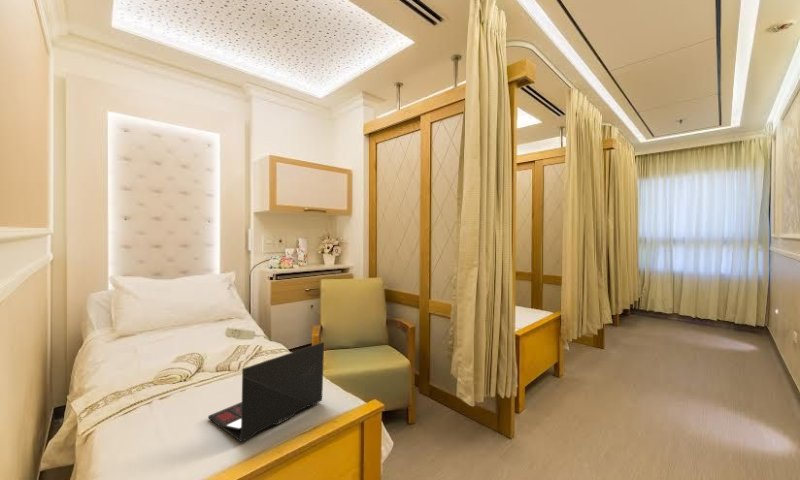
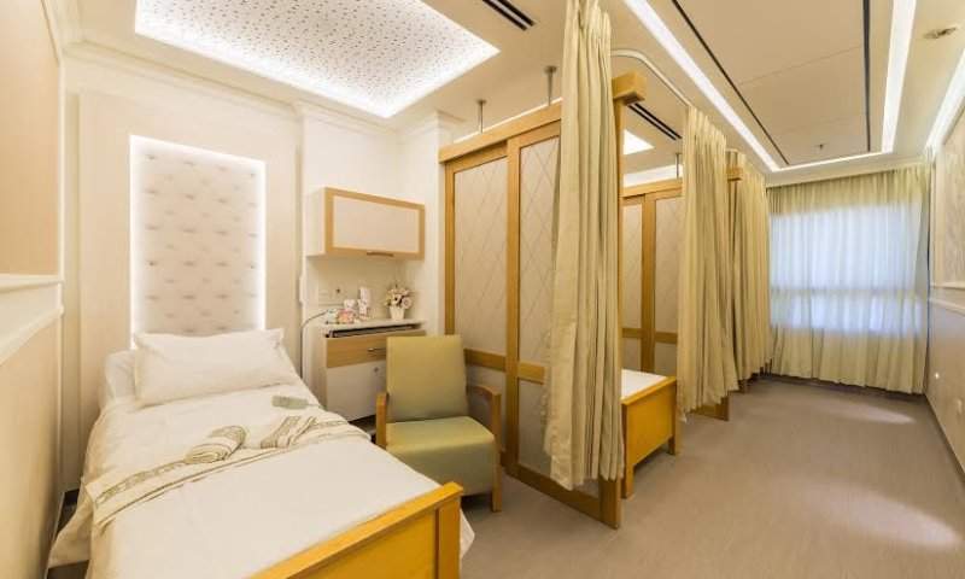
- laptop [207,341,325,443]
